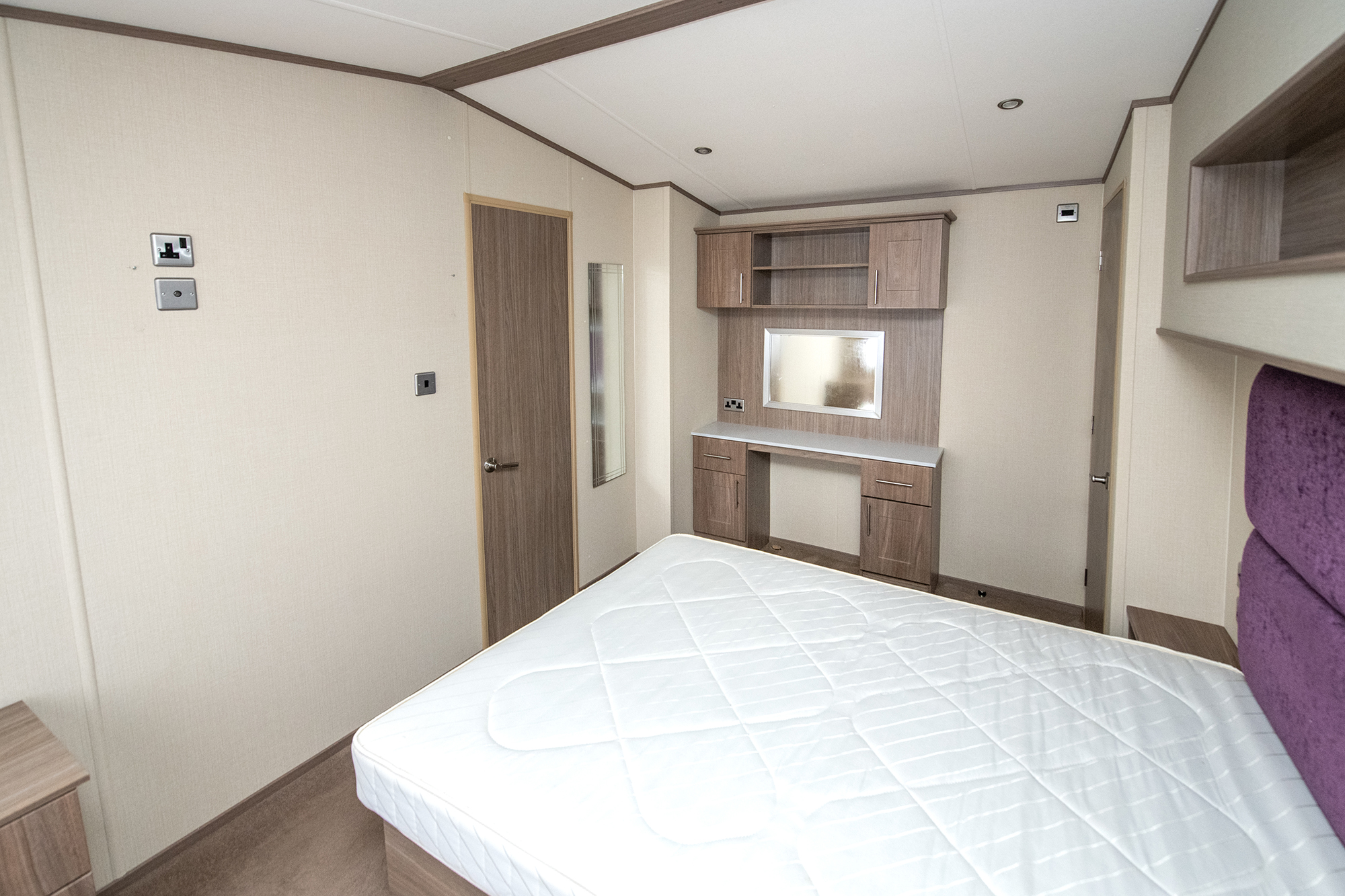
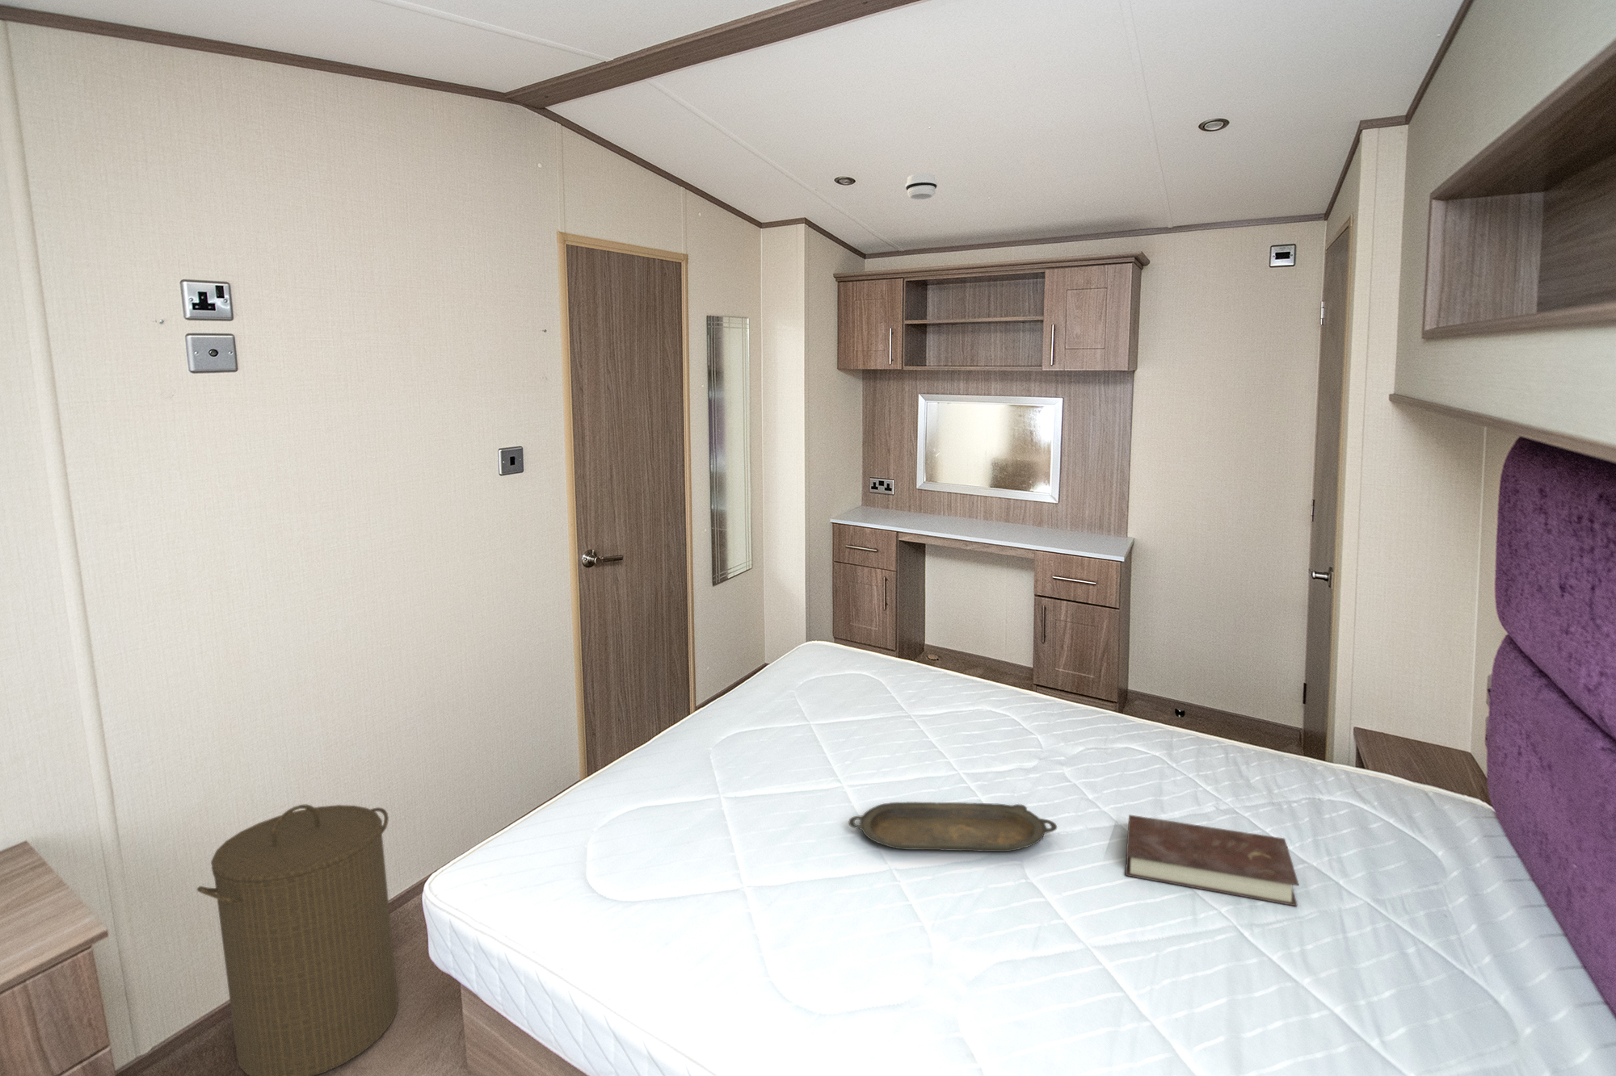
+ laundry hamper [196,803,399,1076]
+ smoke detector [905,173,938,201]
+ serving tray [847,801,1057,853]
+ book [1125,814,1299,908]
